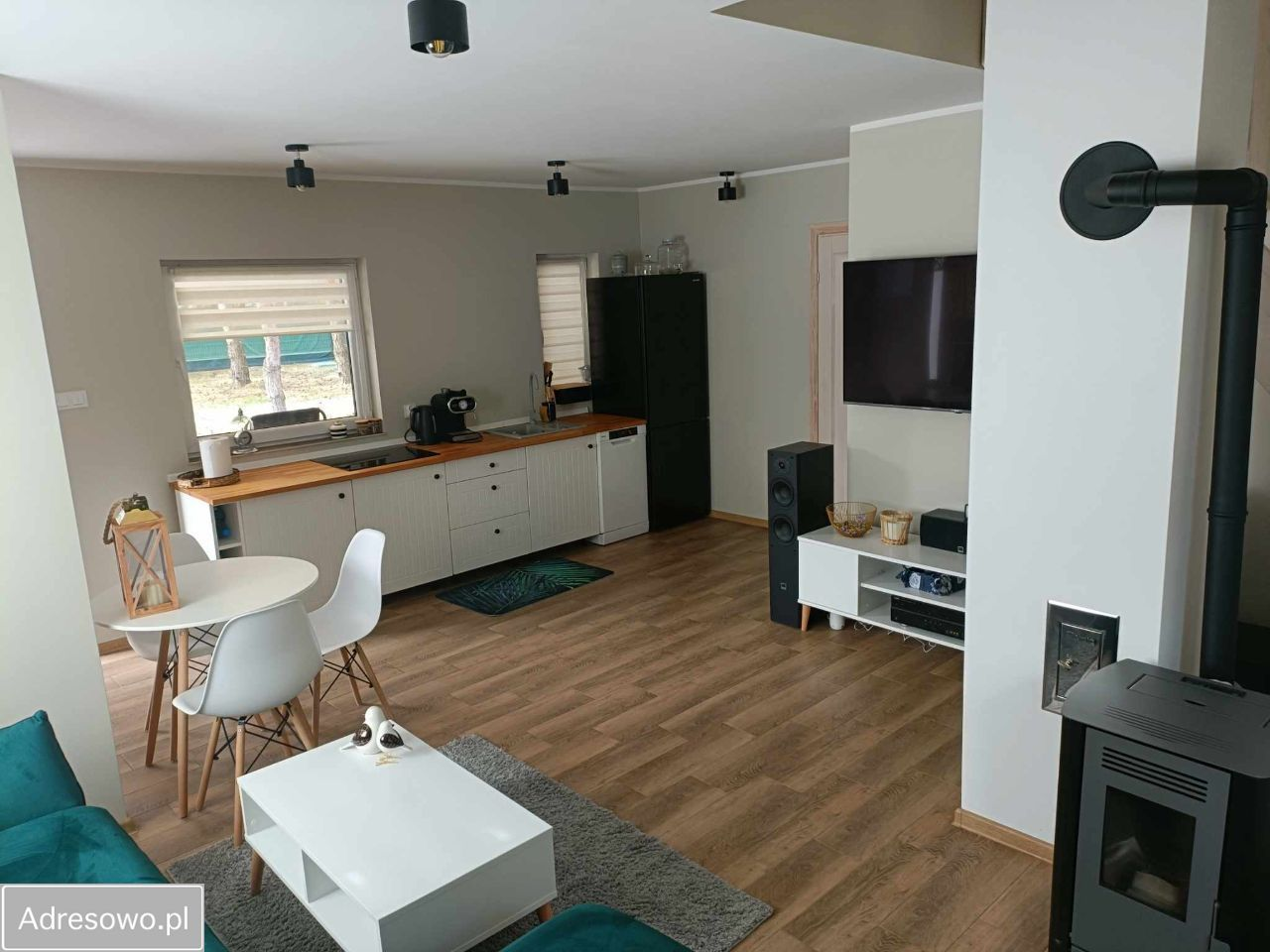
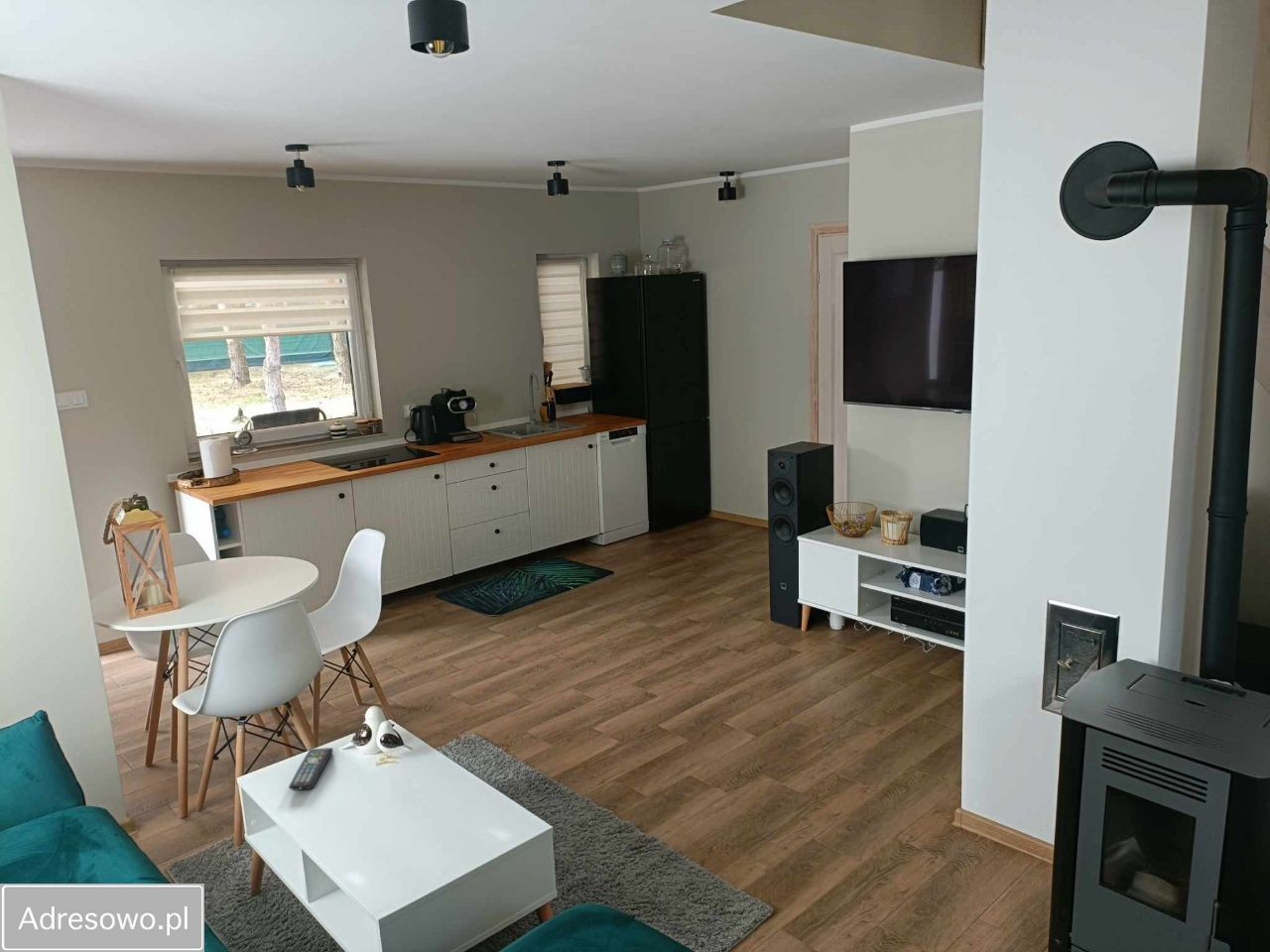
+ remote control [288,747,334,791]
